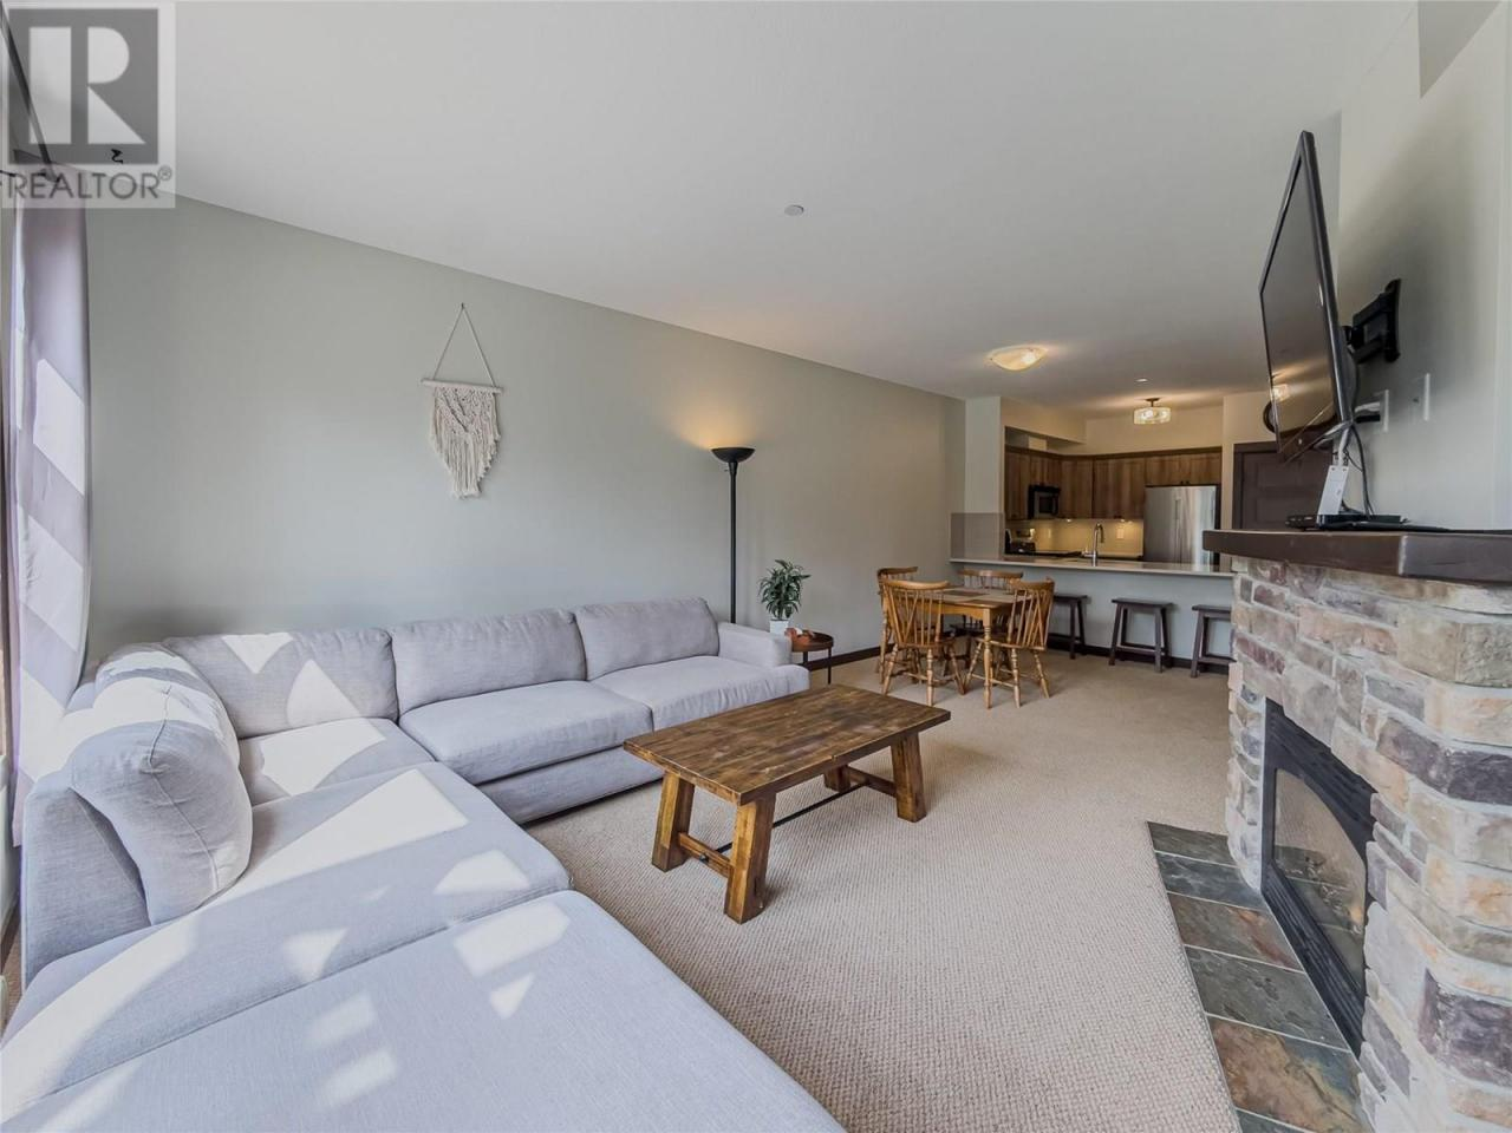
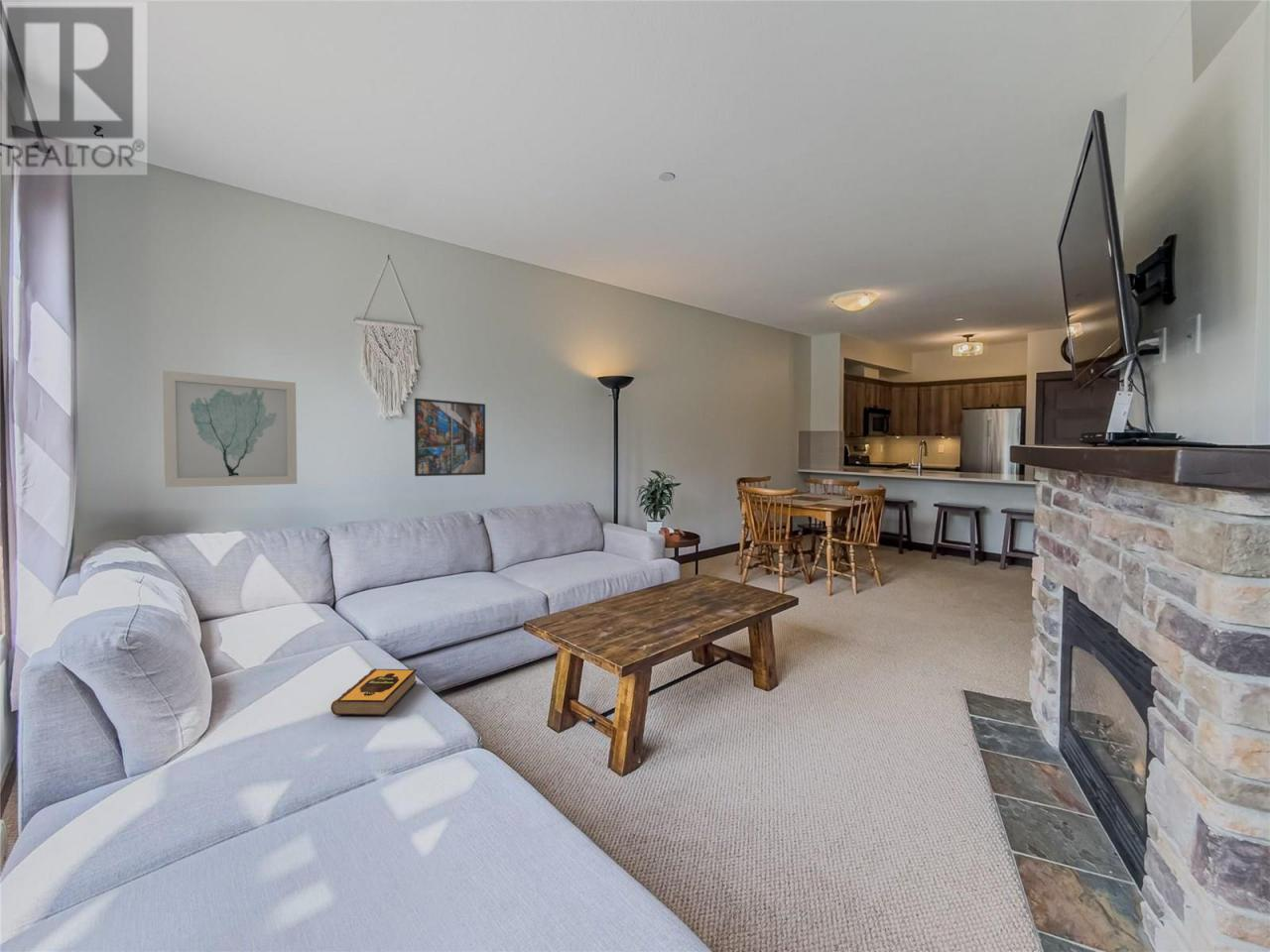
+ hardback book [330,667,418,717]
+ wall art [161,369,298,488]
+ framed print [414,397,486,477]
